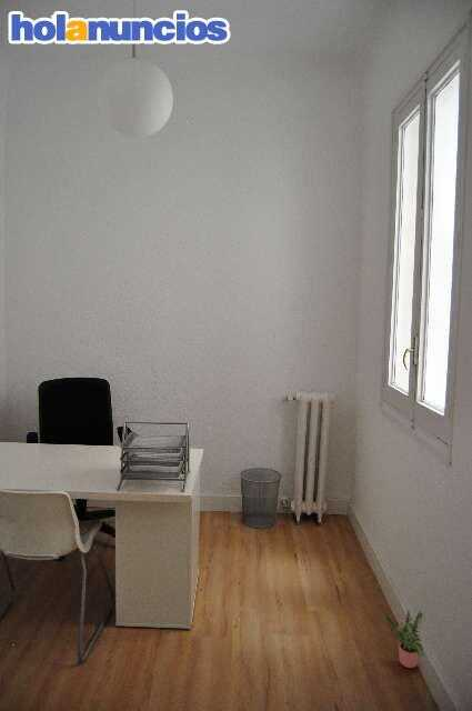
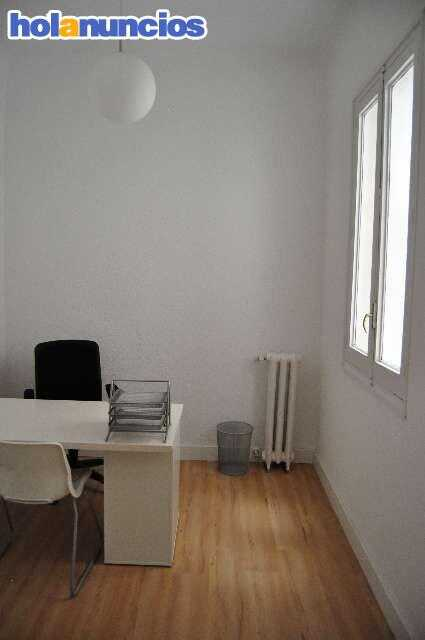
- potted plant [384,609,425,669]
